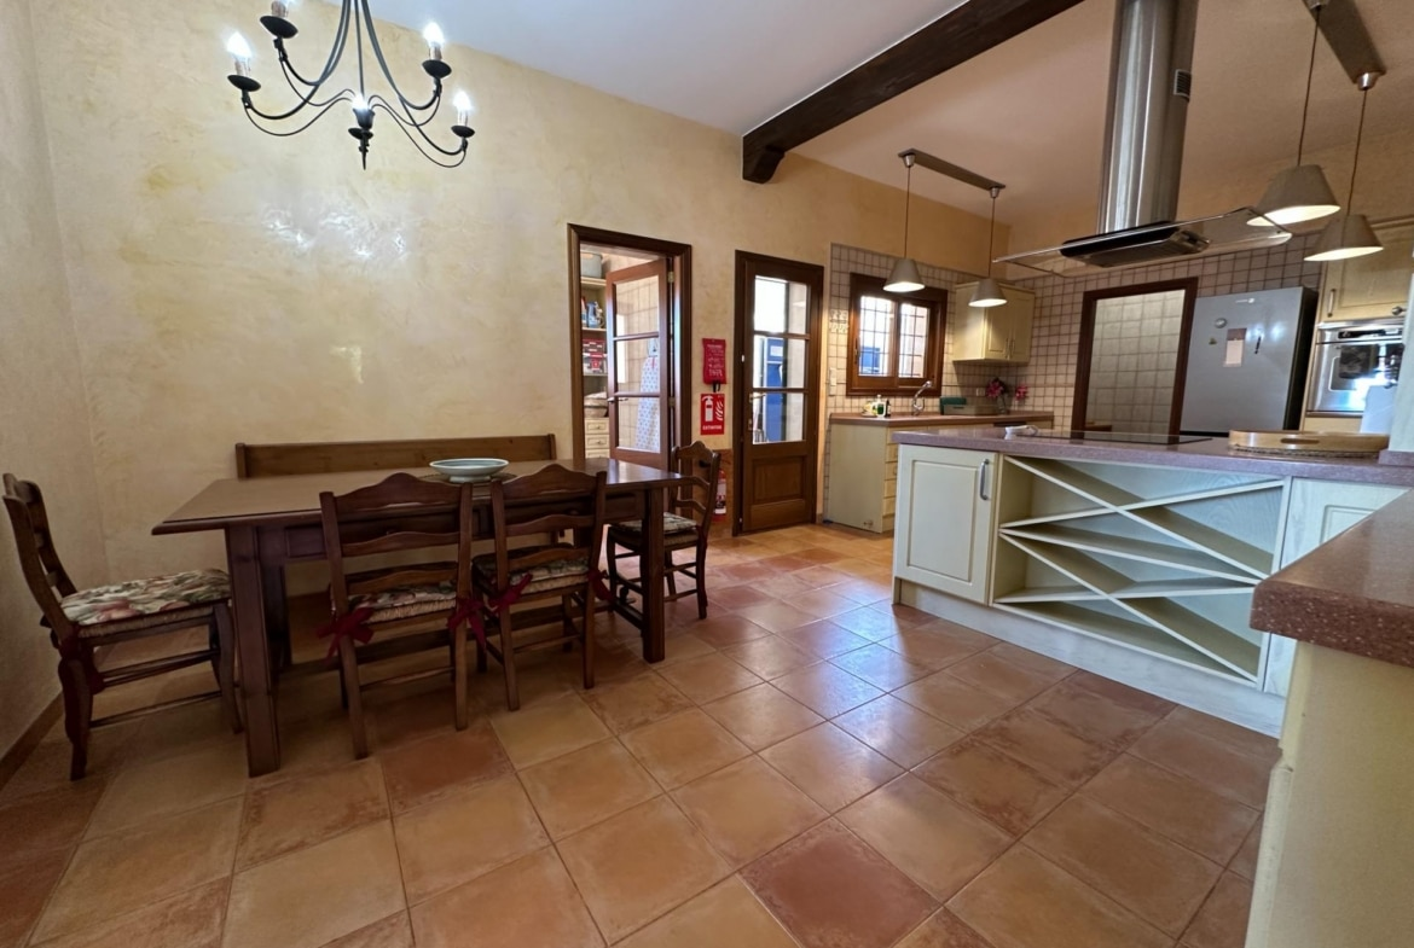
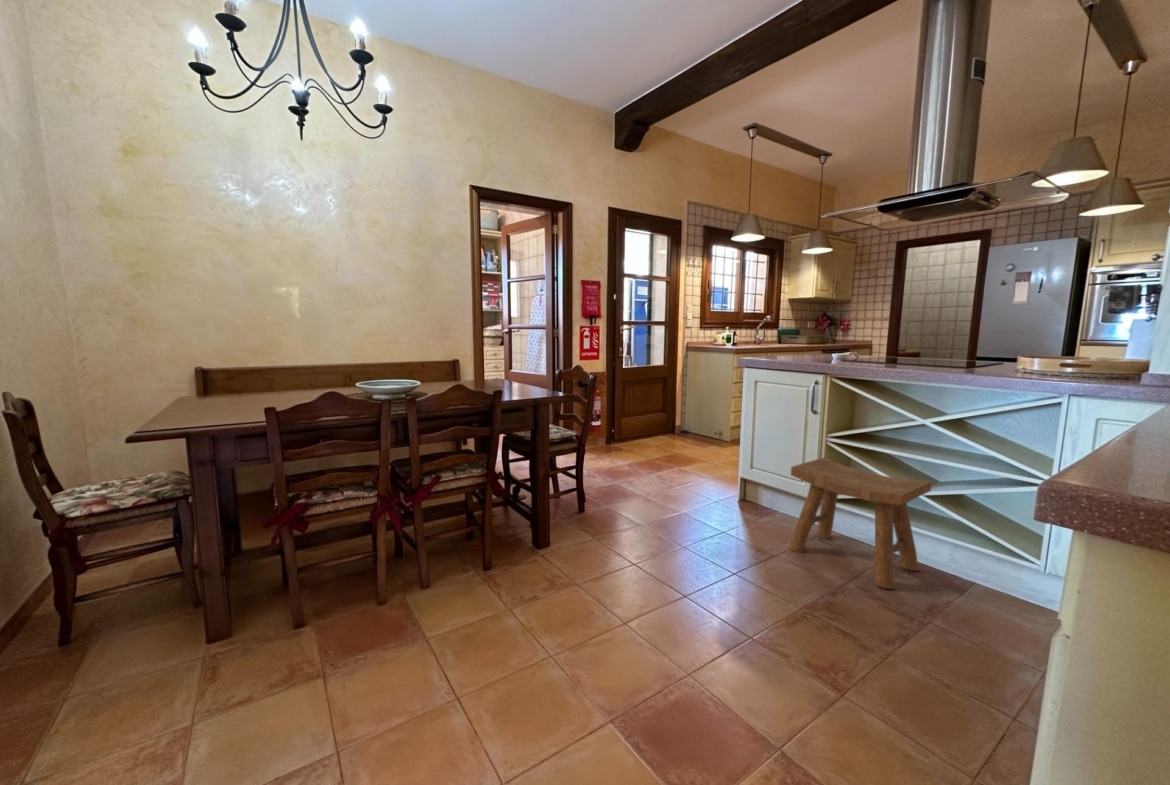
+ stool [788,457,932,590]
